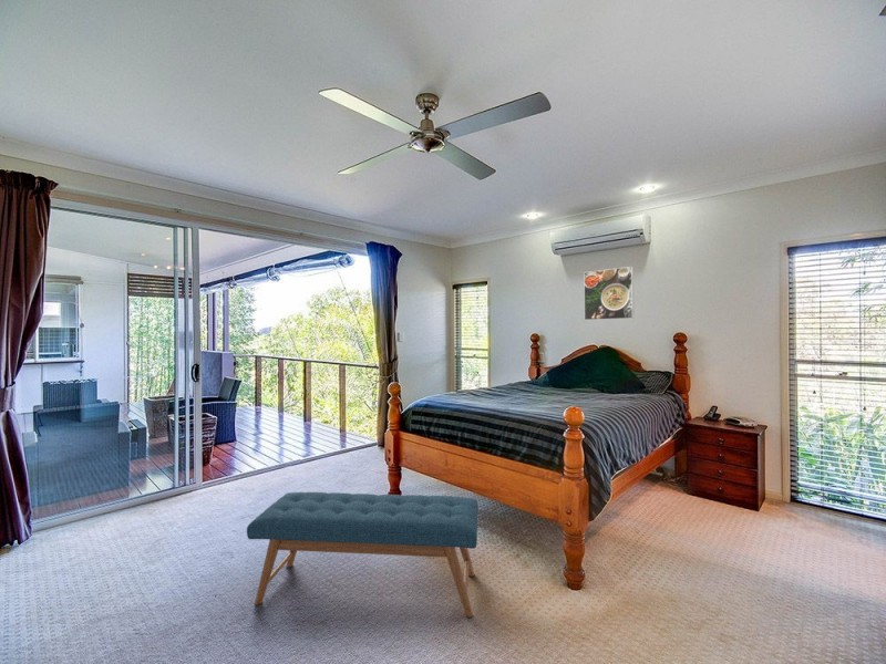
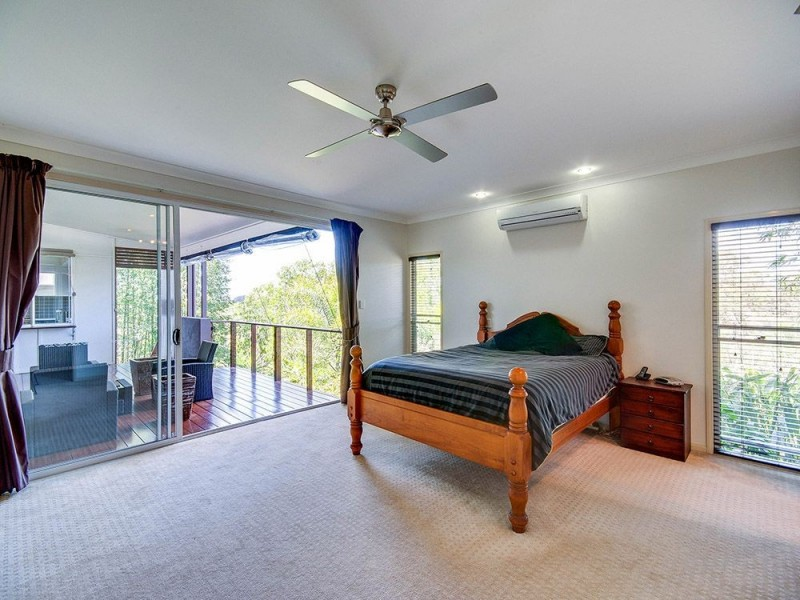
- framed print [583,266,635,321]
- bench [246,491,480,619]
